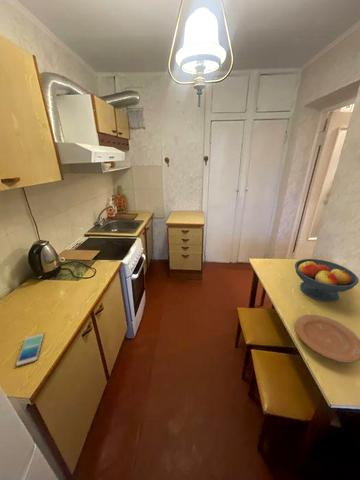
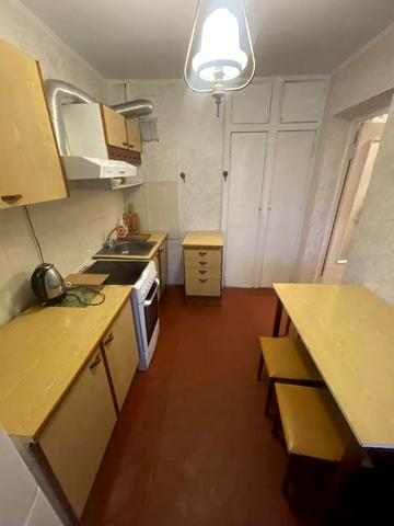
- plate [293,314,360,364]
- fruit bowl [294,258,360,303]
- smartphone [15,332,45,367]
